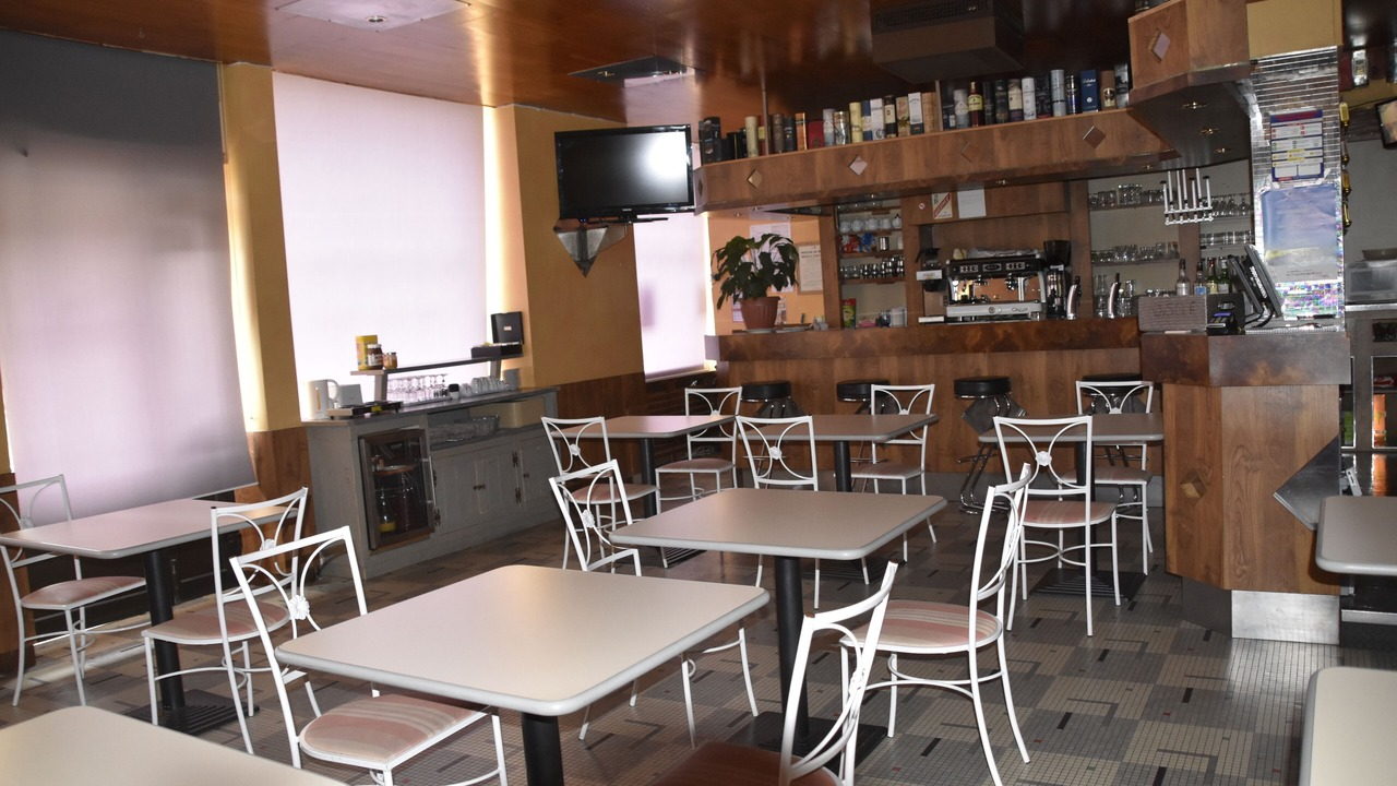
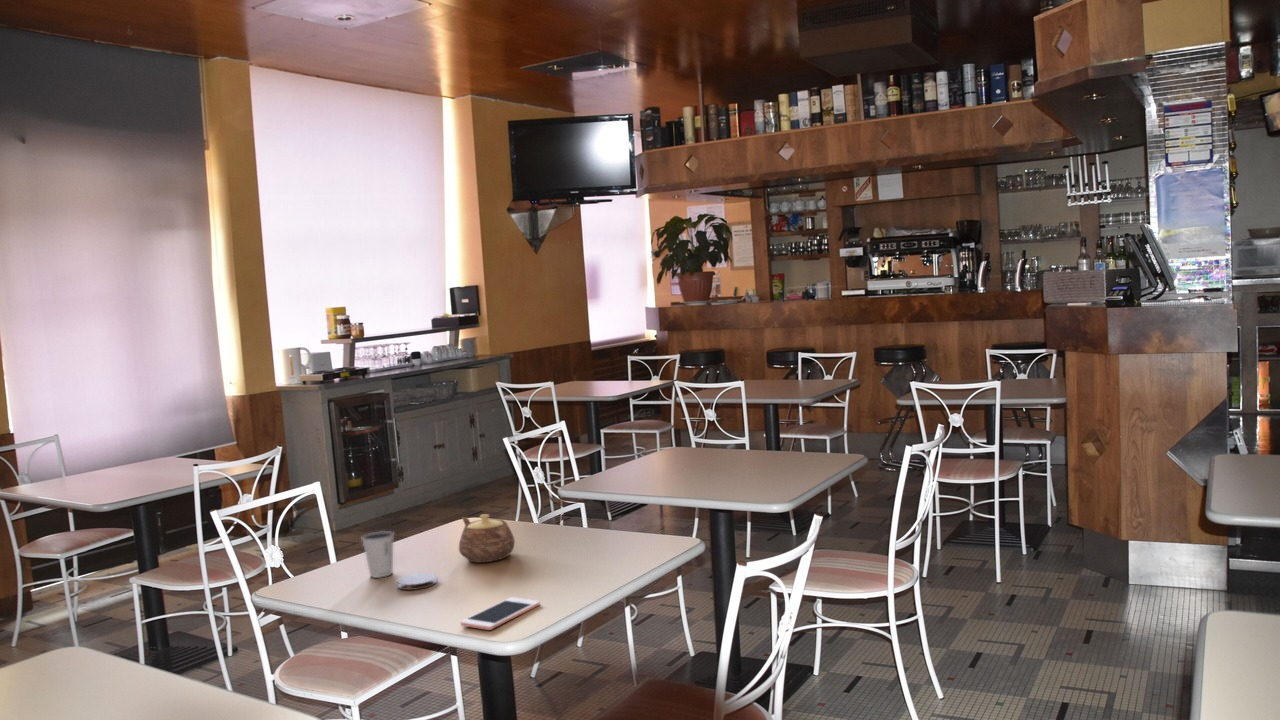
+ dixie cup [361,530,395,579]
+ coaster [396,572,438,591]
+ teapot [458,513,516,563]
+ cell phone [460,596,541,631]
